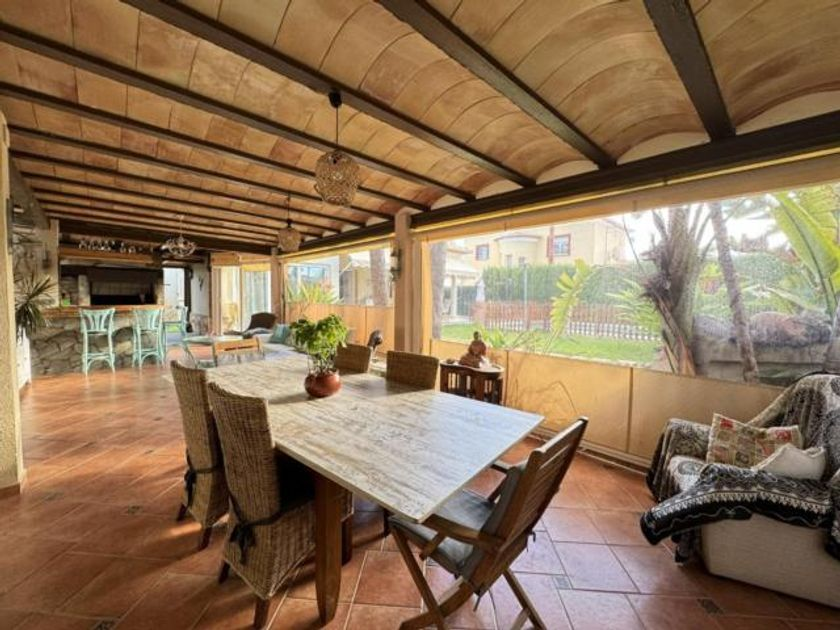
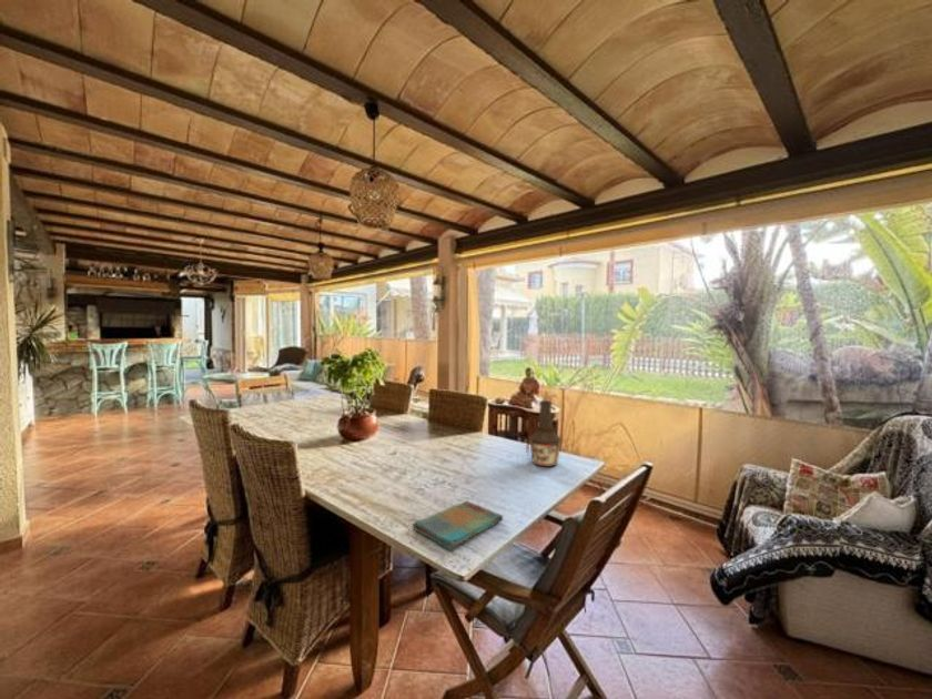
+ dish towel [412,499,504,551]
+ bottle [525,399,563,468]
